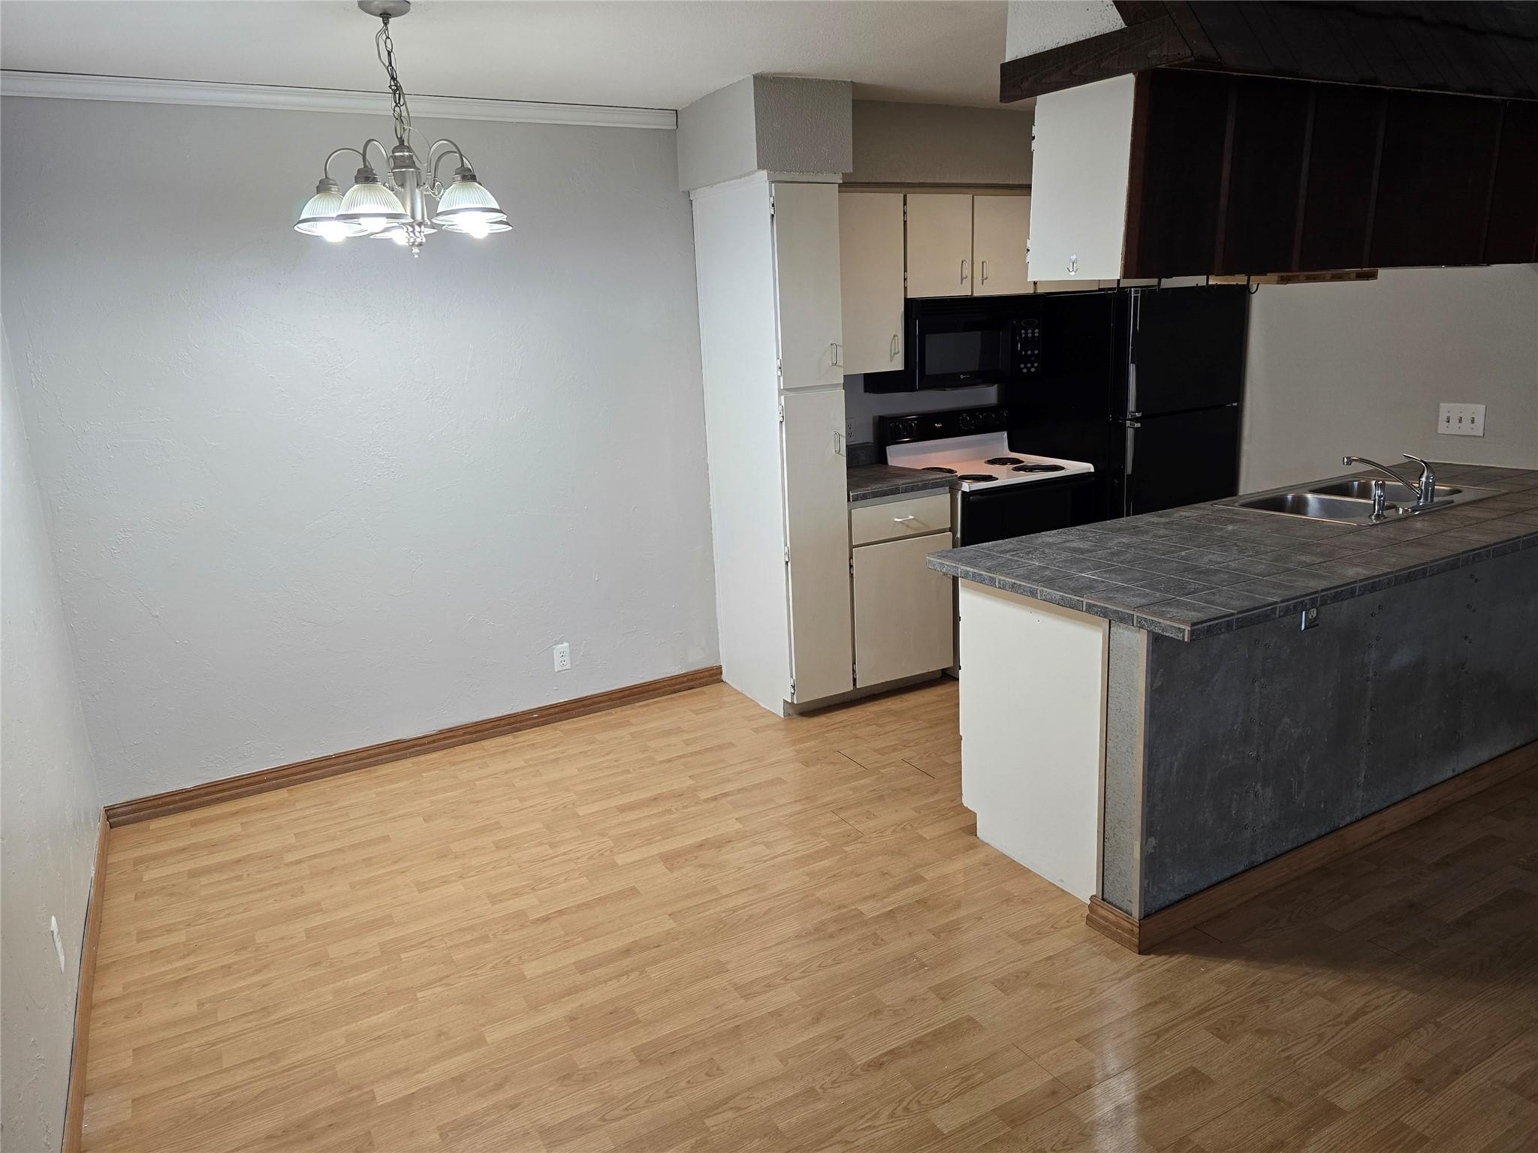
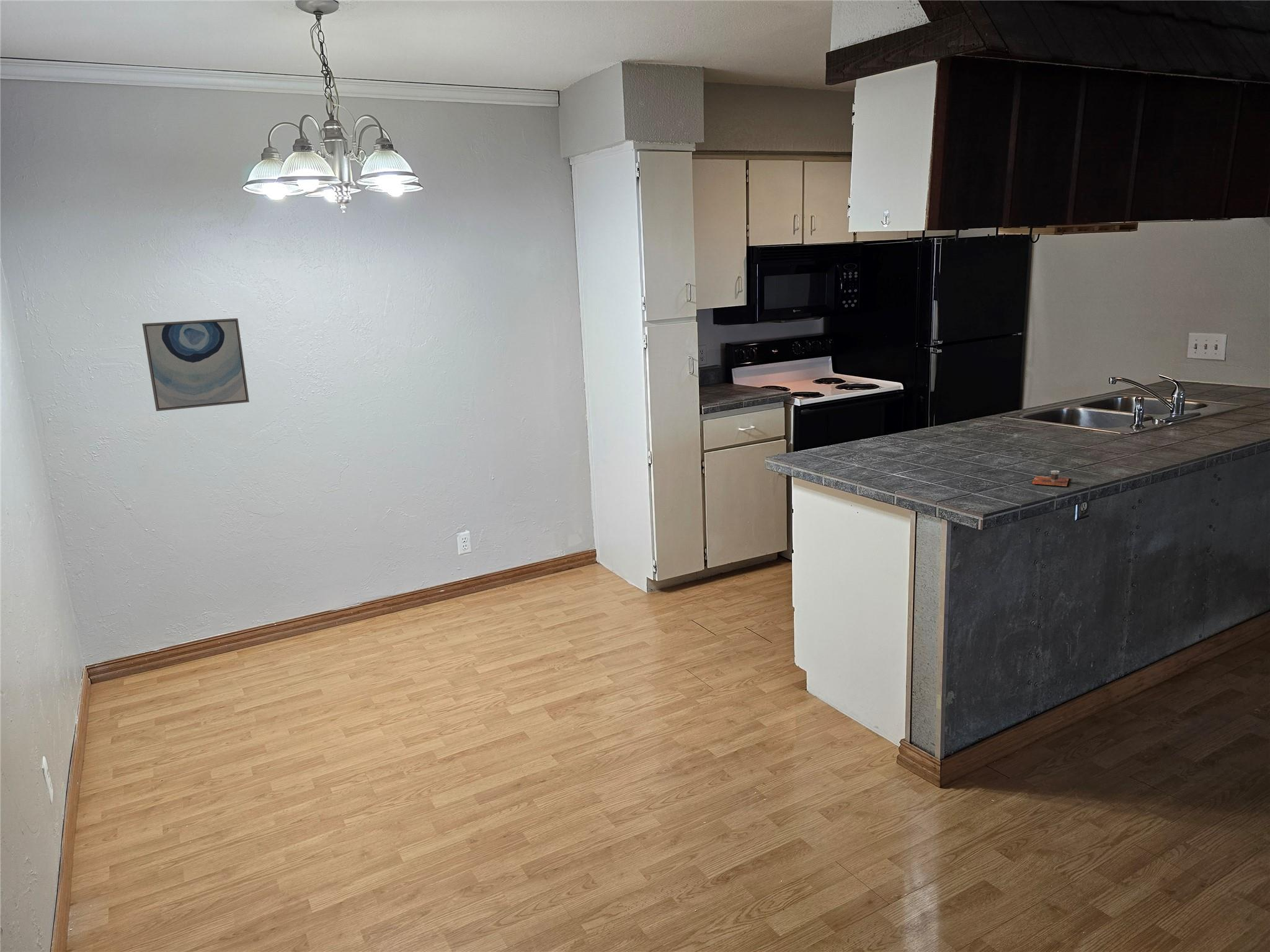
+ cup [1031,470,1070,487]
+ wall art [141,318,250,412]
